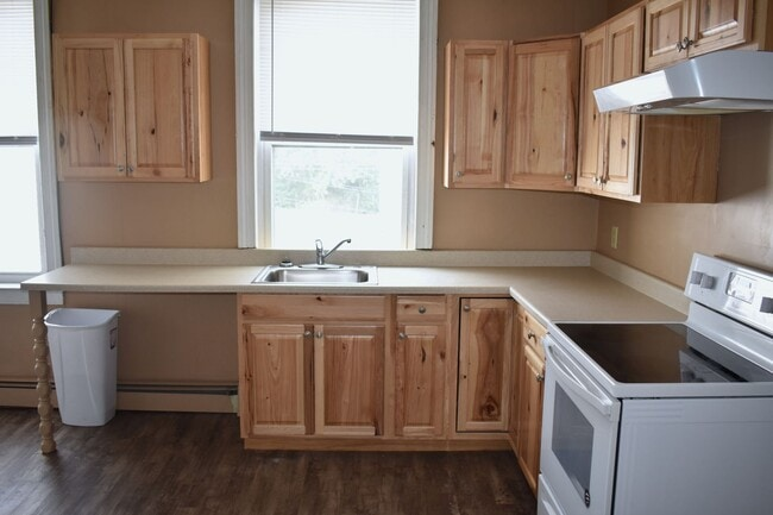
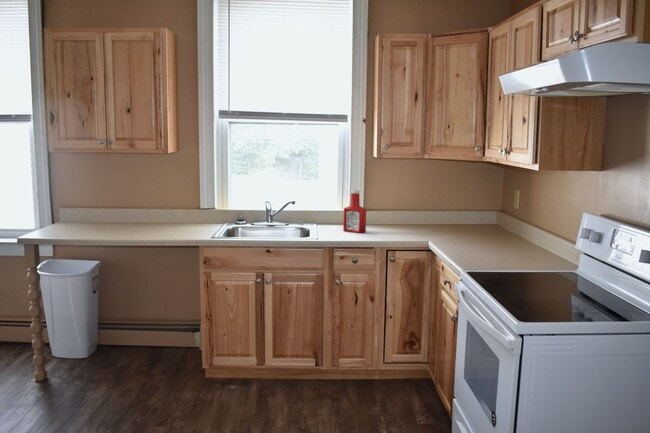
+ soap bottle [342,189,367,234]
